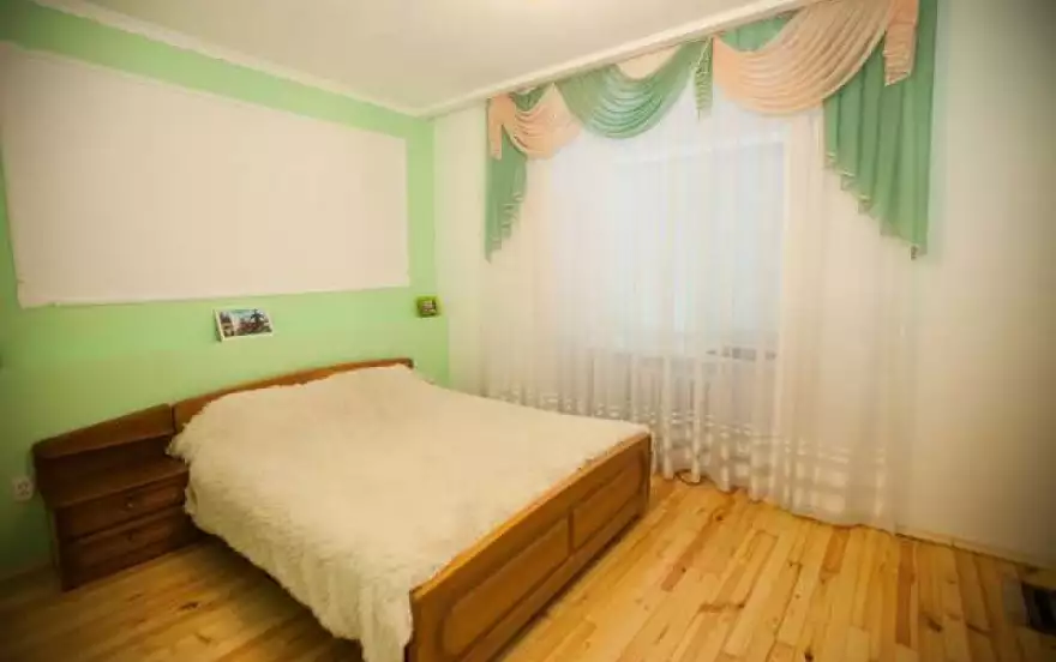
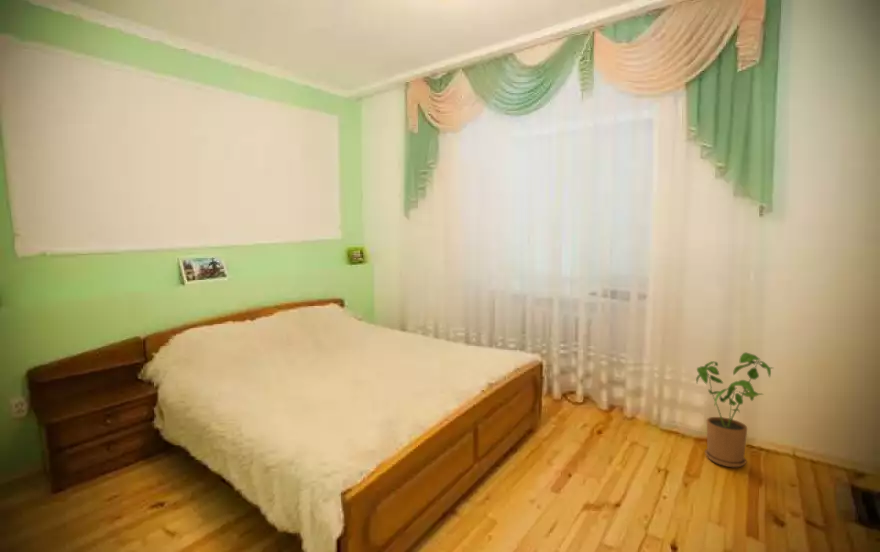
+ house plant [695,351,775,468]
